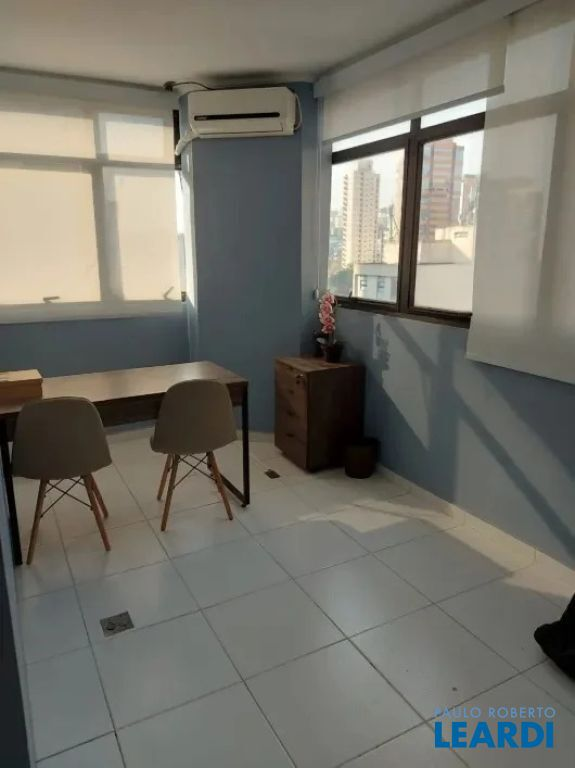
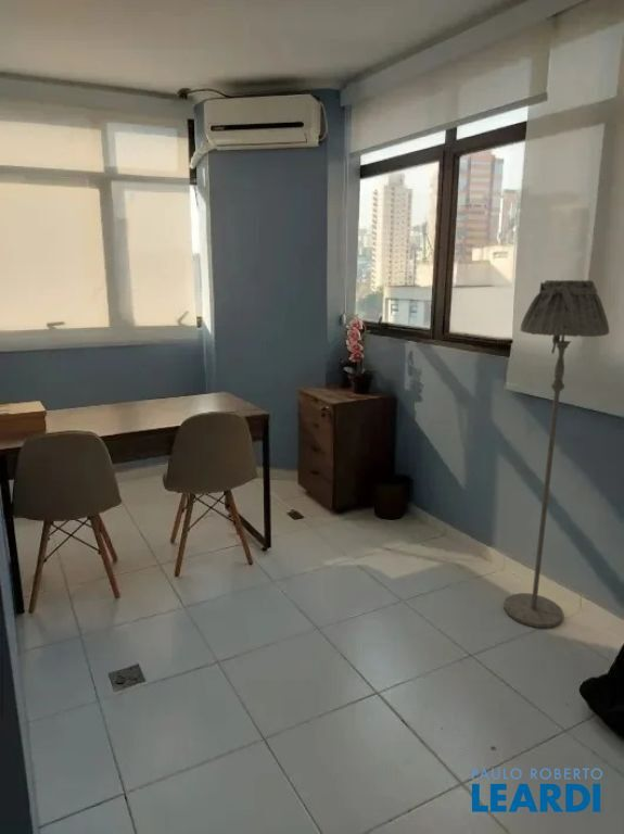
+ floor lamp [502,279,610,629]
